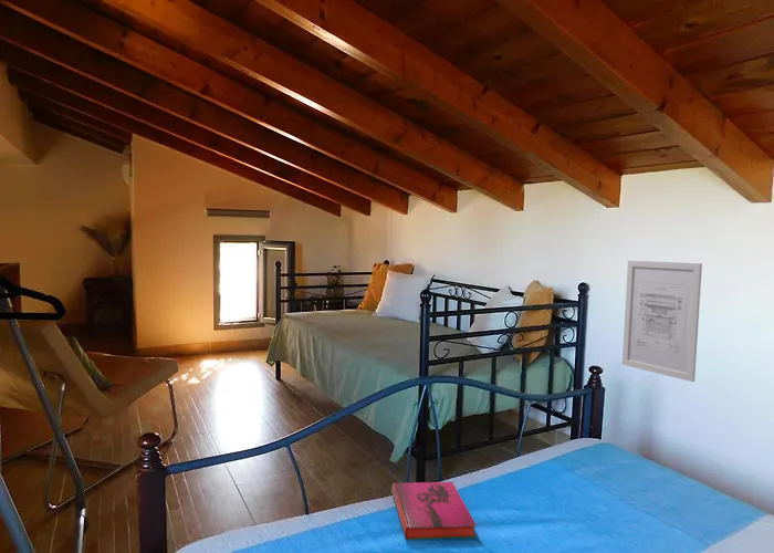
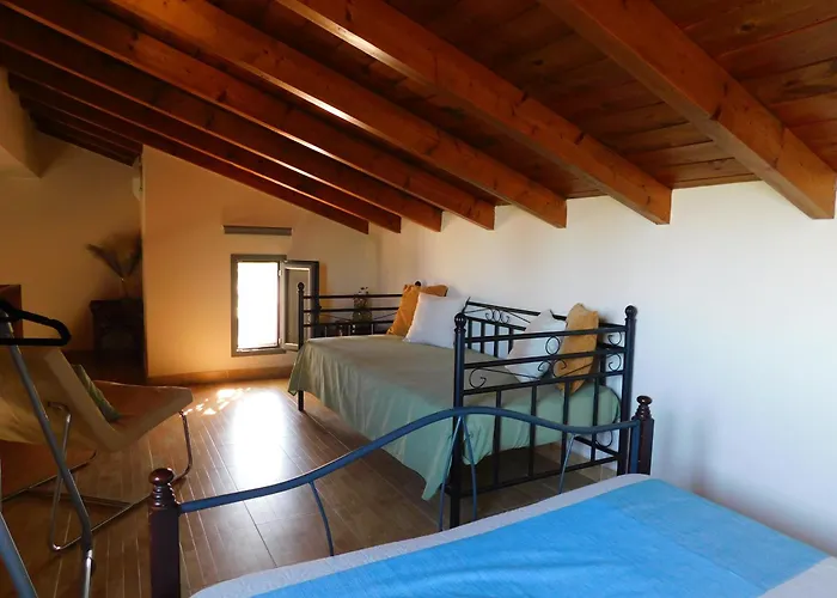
- wall art [621,260,703,383]
- hardback book [390,481,478,542]
